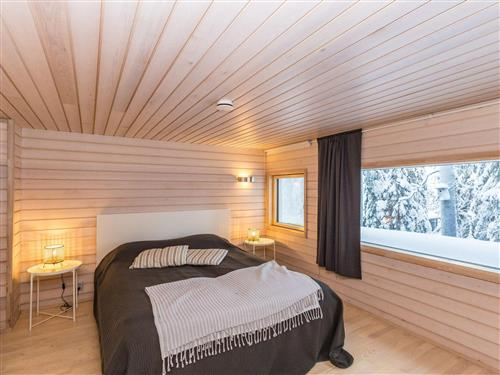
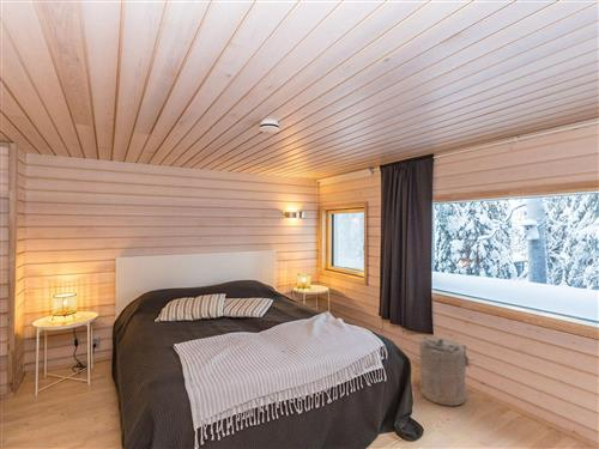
+ laundry hamper [418,334,476,407]
